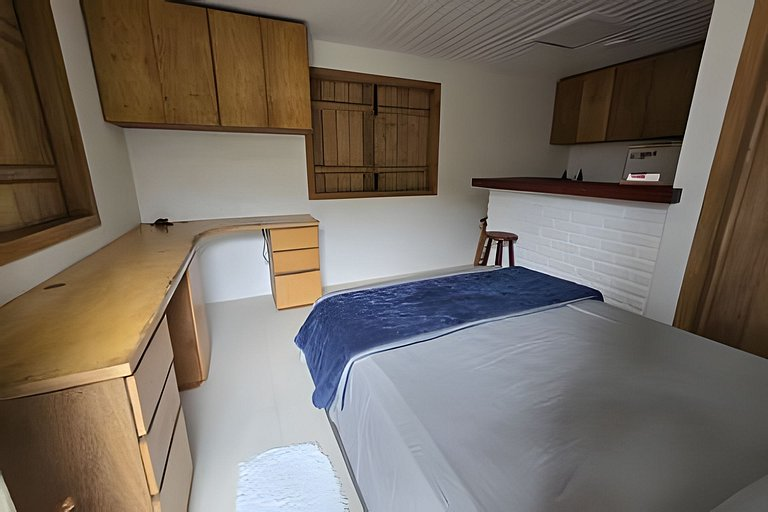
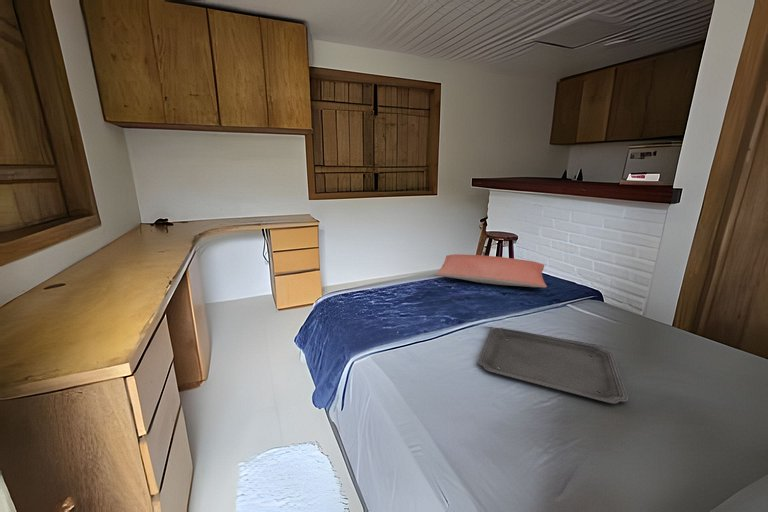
+ tray [477,327,629,405]
+ pillow [435,253,548,289]
